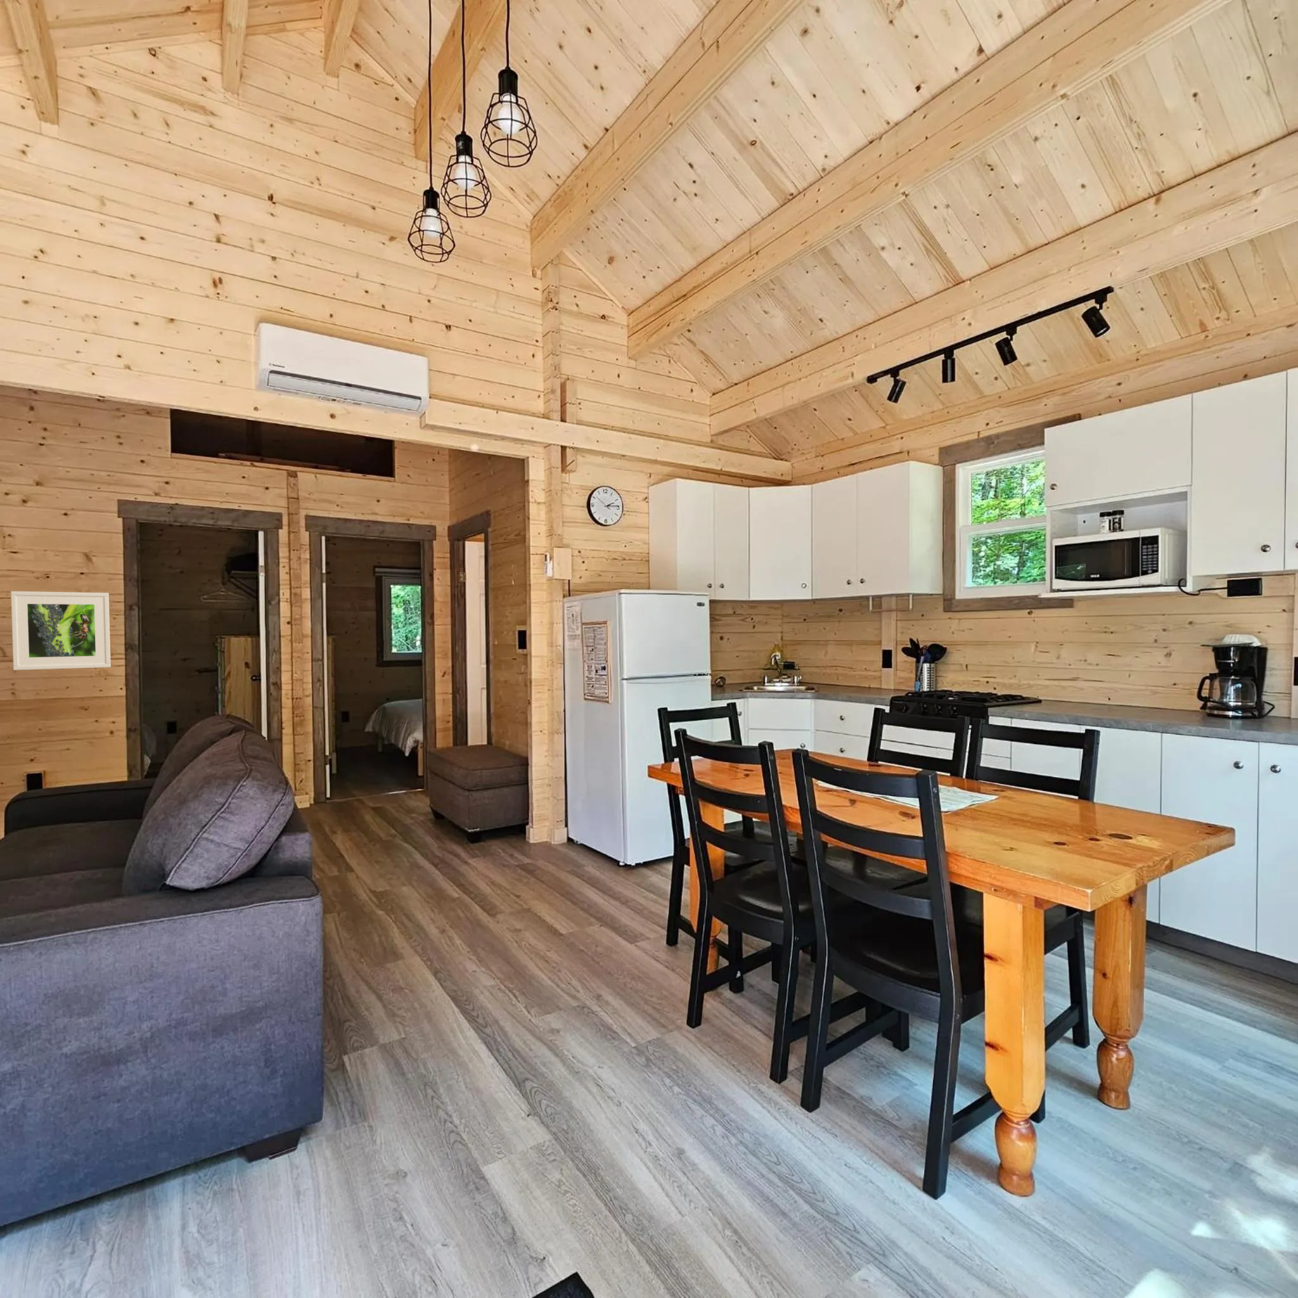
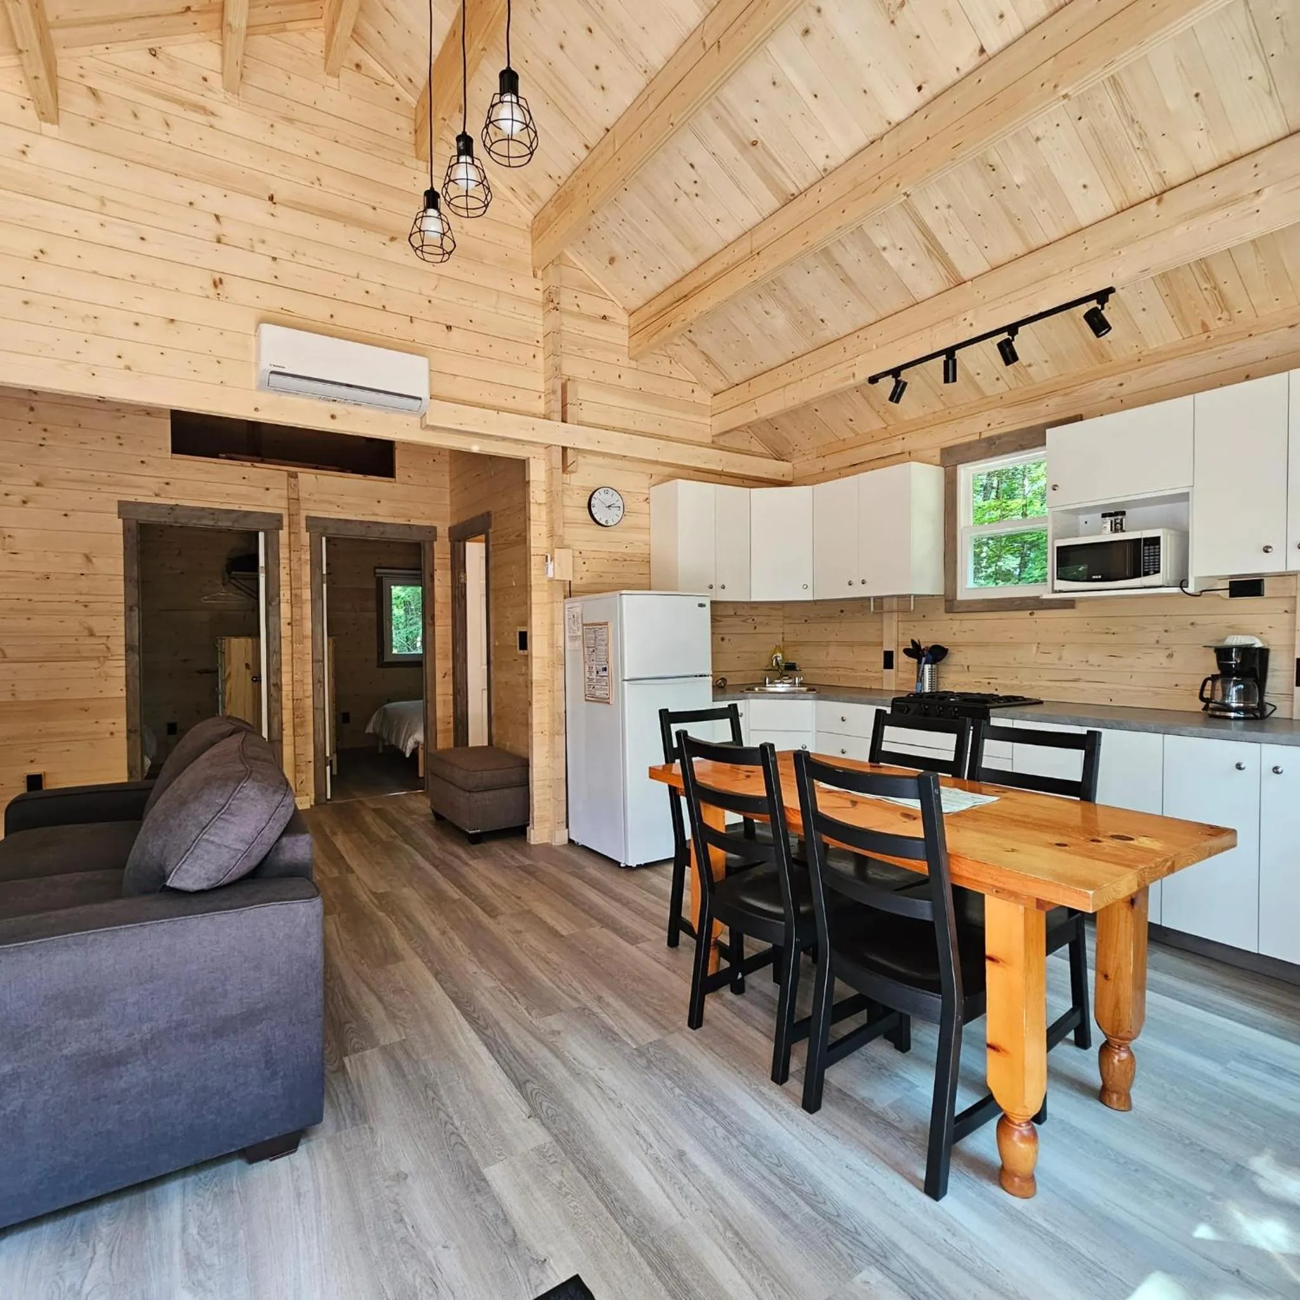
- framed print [11,591,112,670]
